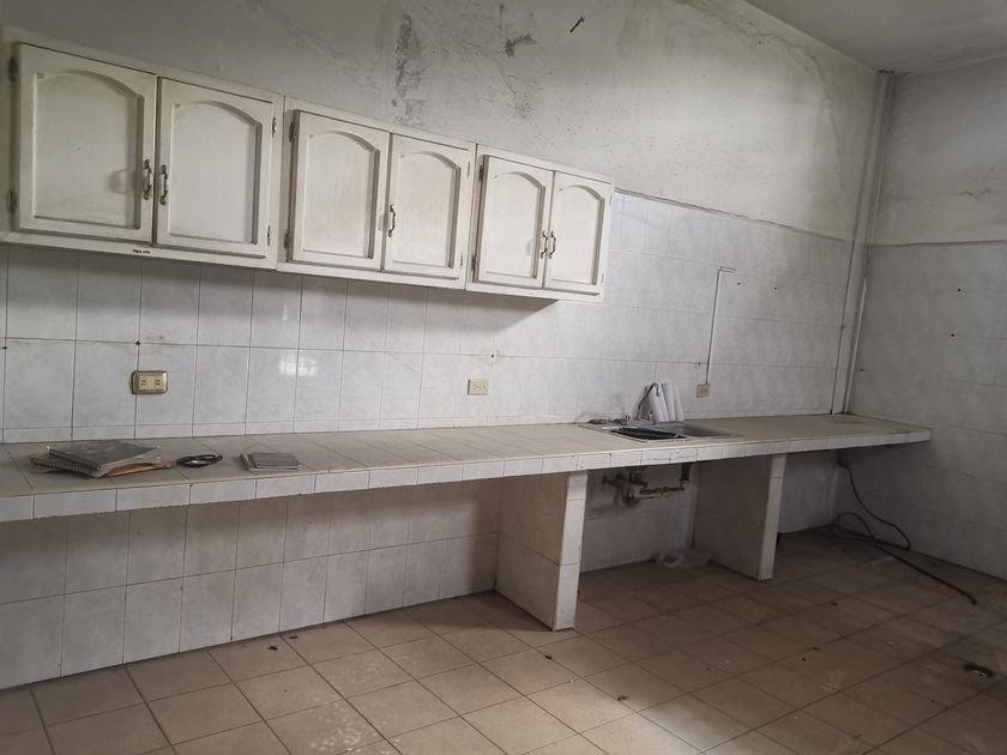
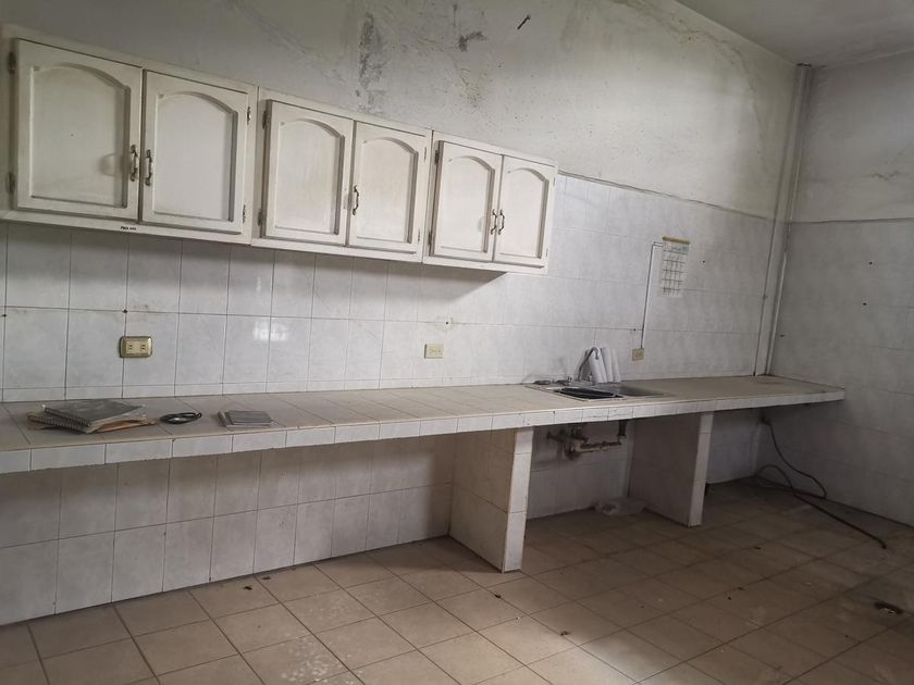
+ calendar [656,224,692,299]
